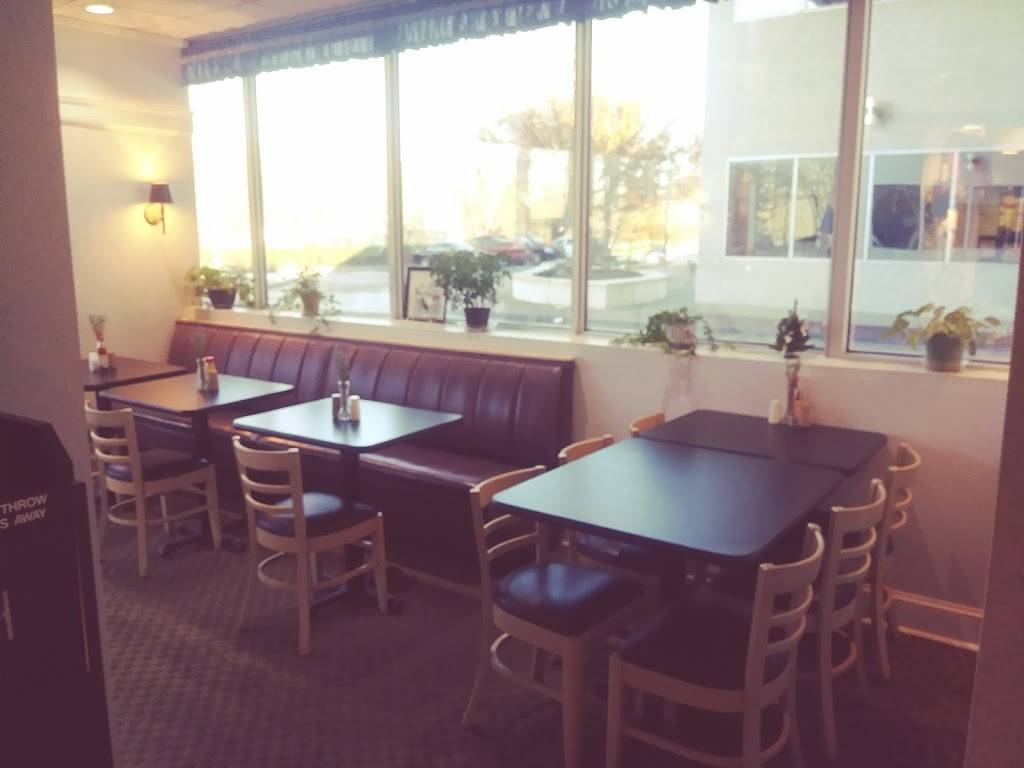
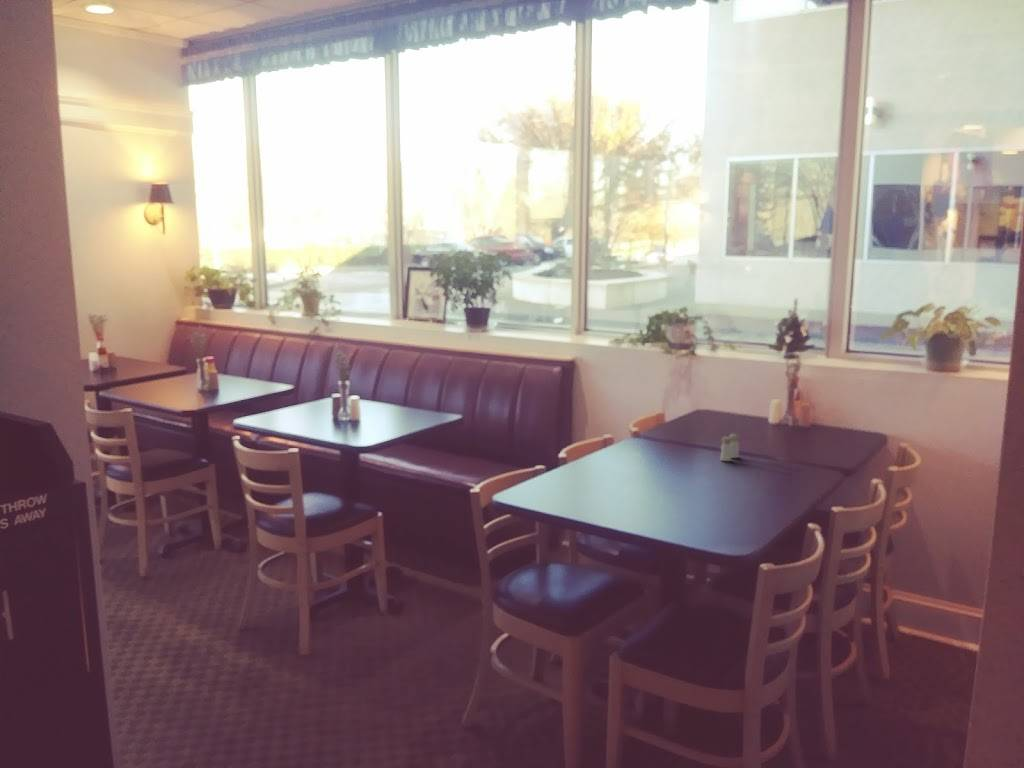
+ salt and pepper shaker [720,433,740,462]
